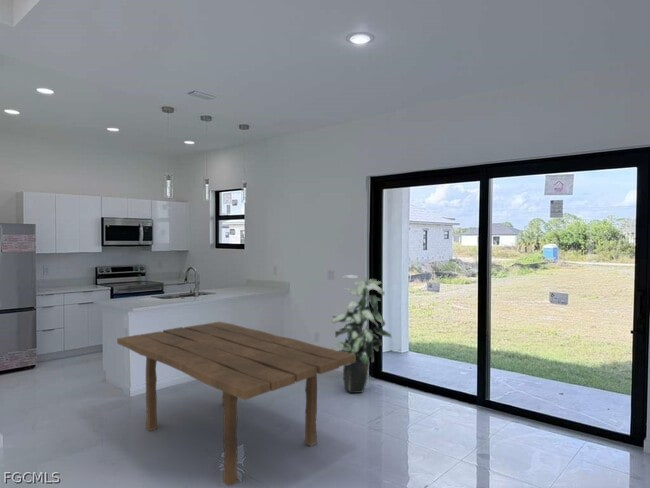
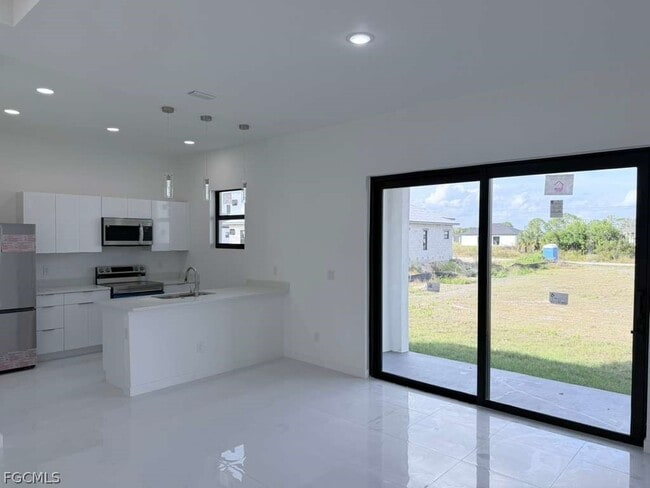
- dining table [116,321,355,487]
- indoor plant [330,274,393,394]
